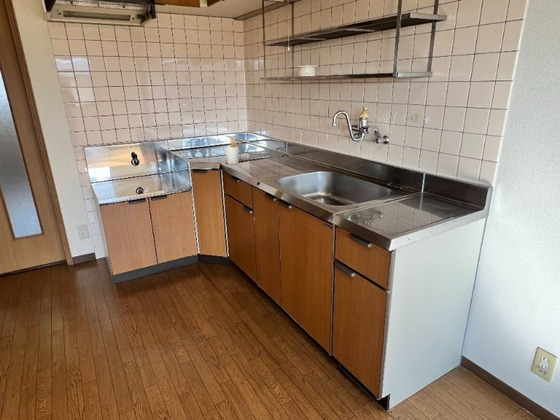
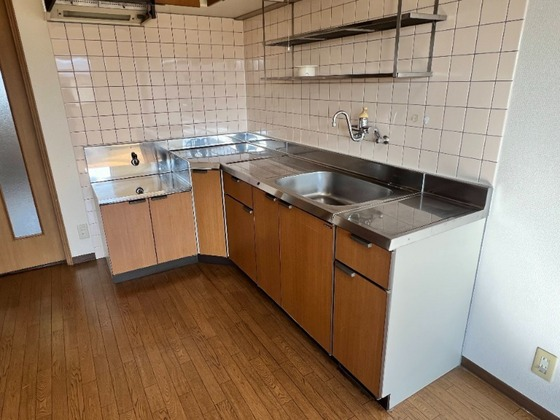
- utensil holder [224,136,246,165]
